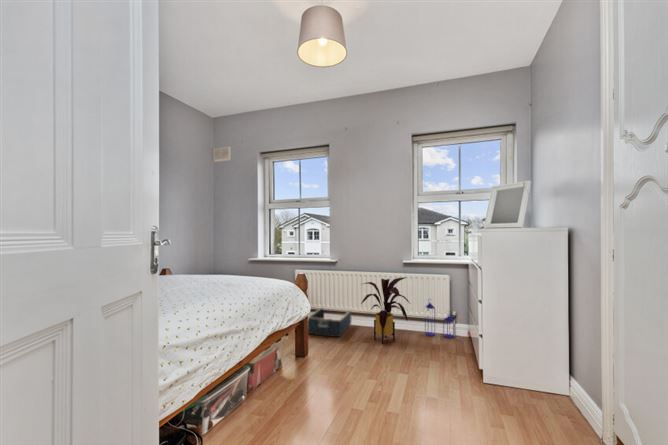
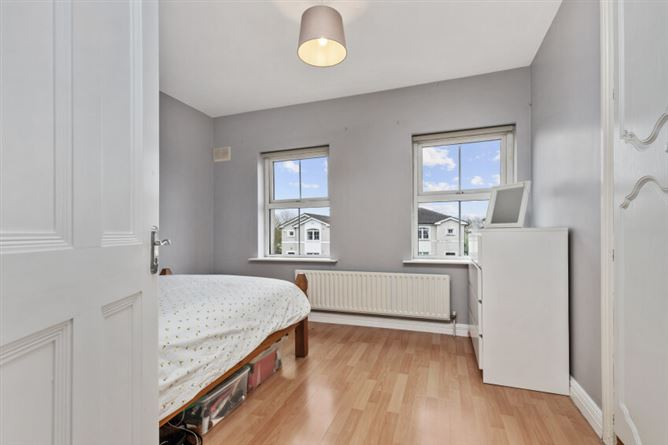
- lantern [424,298,455,339]
- basket [307,307,352,338]
- house plant [359,276,410,345]
